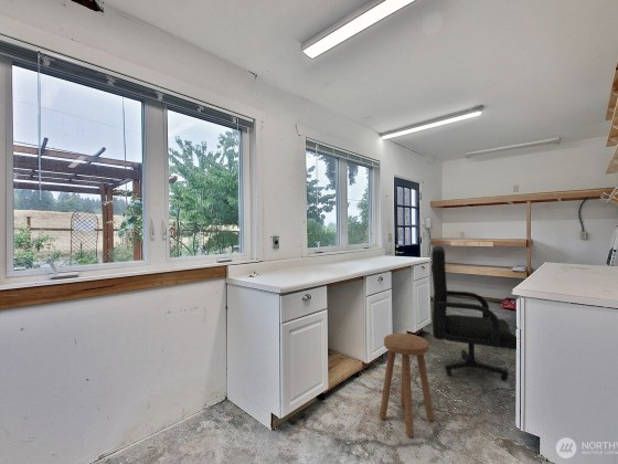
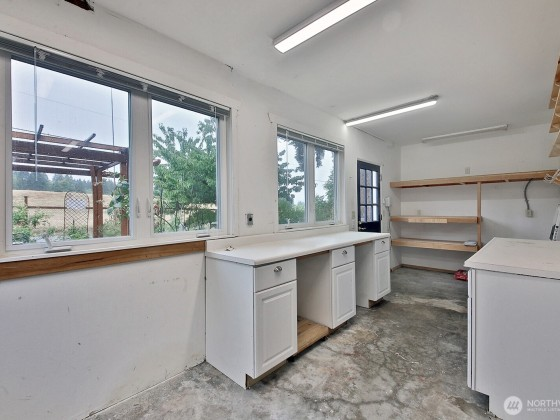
- chair [430,245,518,382]
- stool [379,333,436,439]
